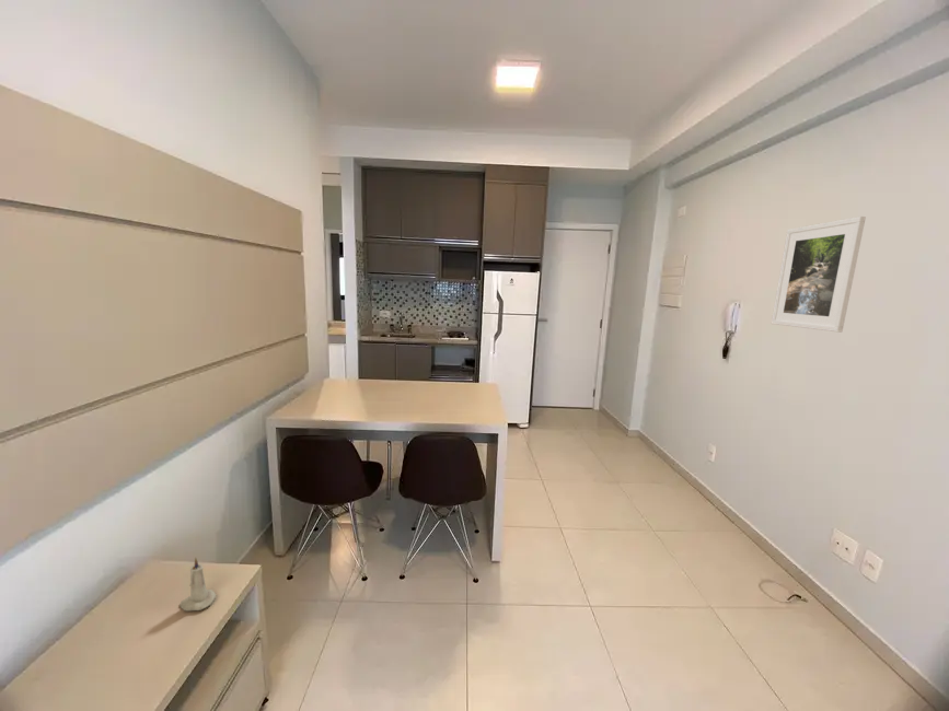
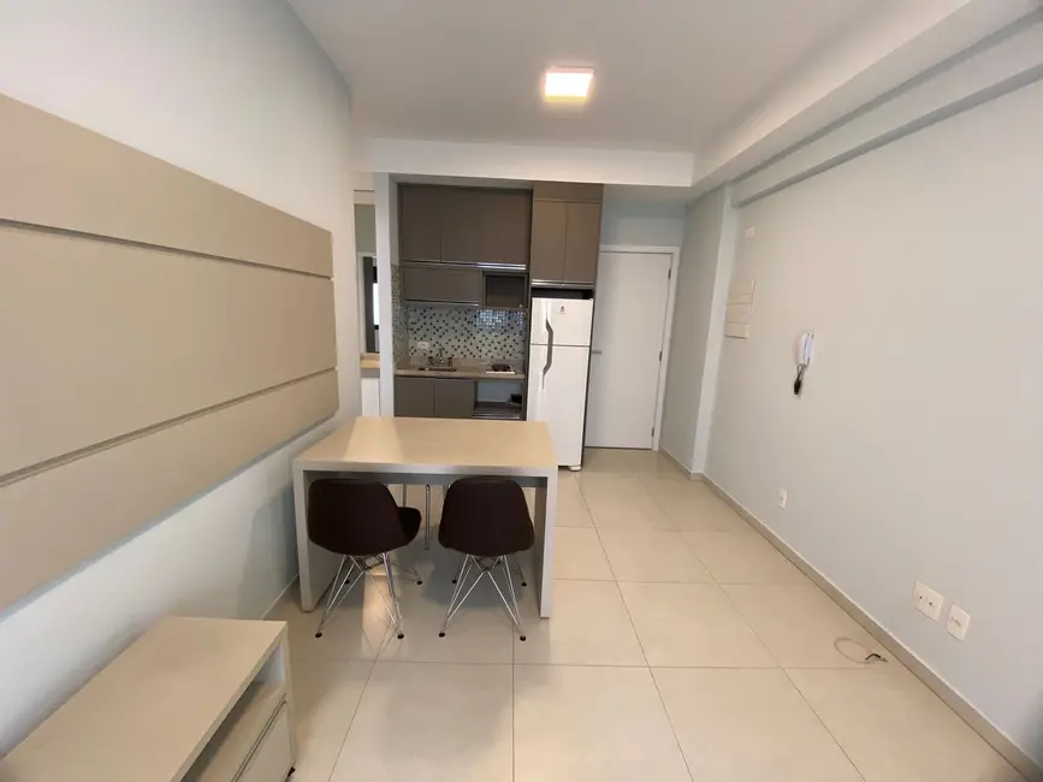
- candle [180,557,217,613]
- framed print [771,215,867,334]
